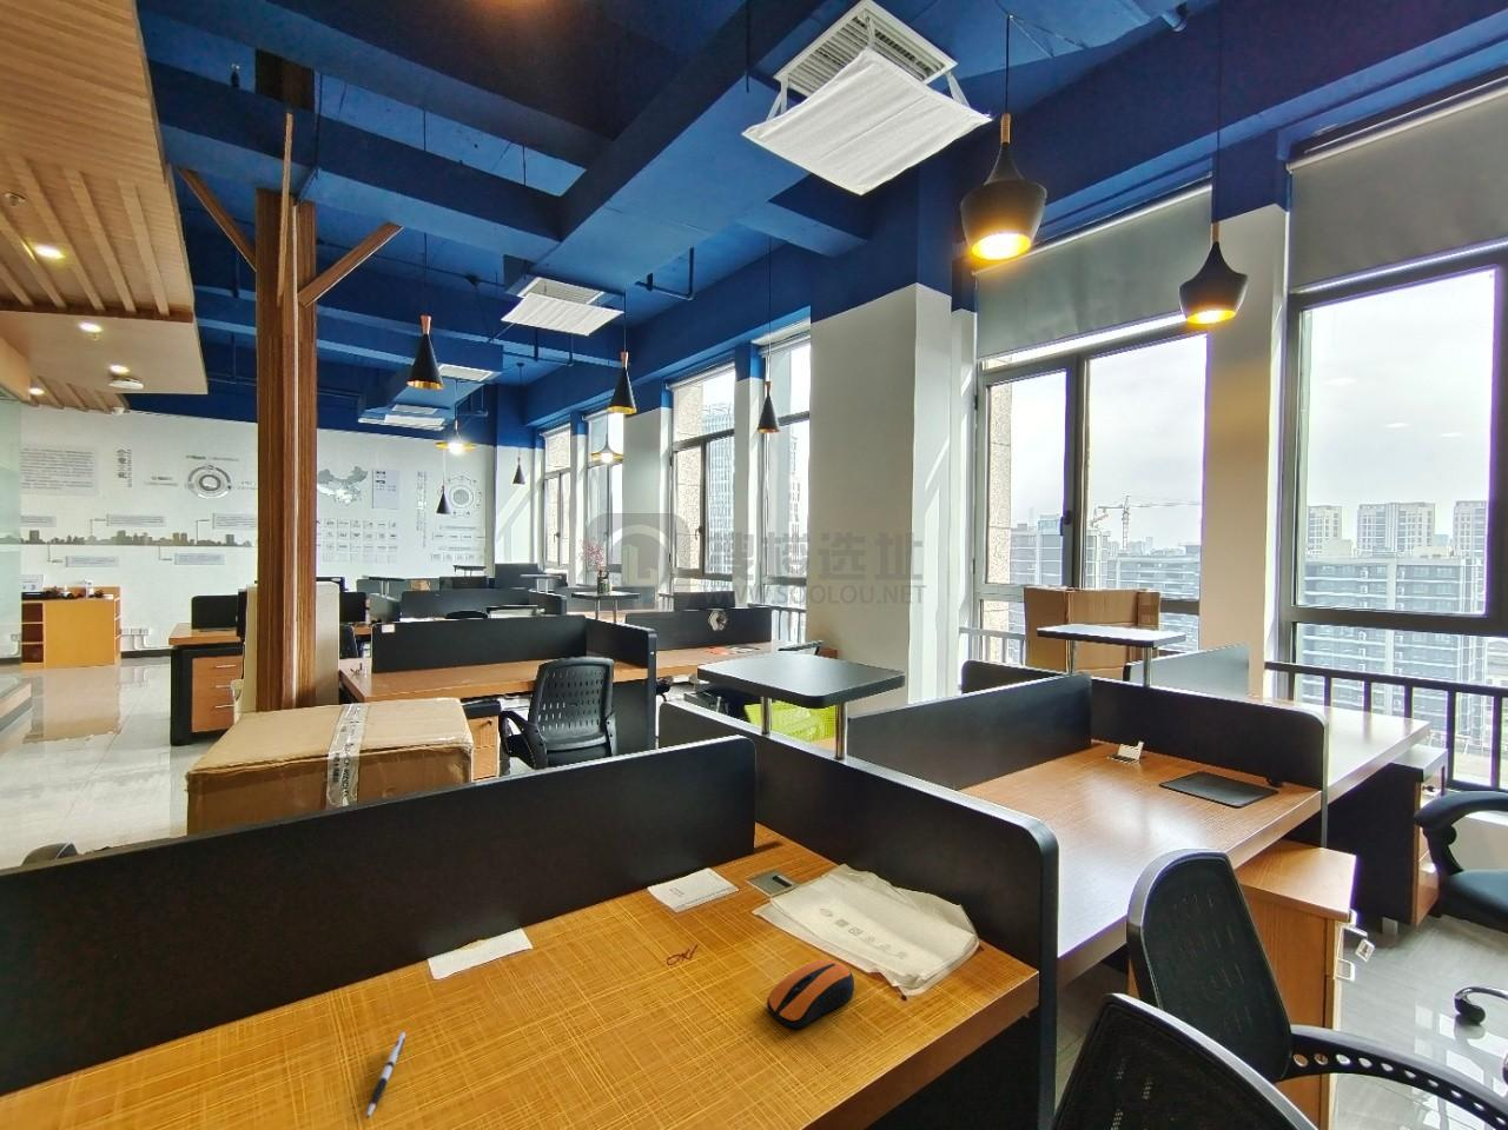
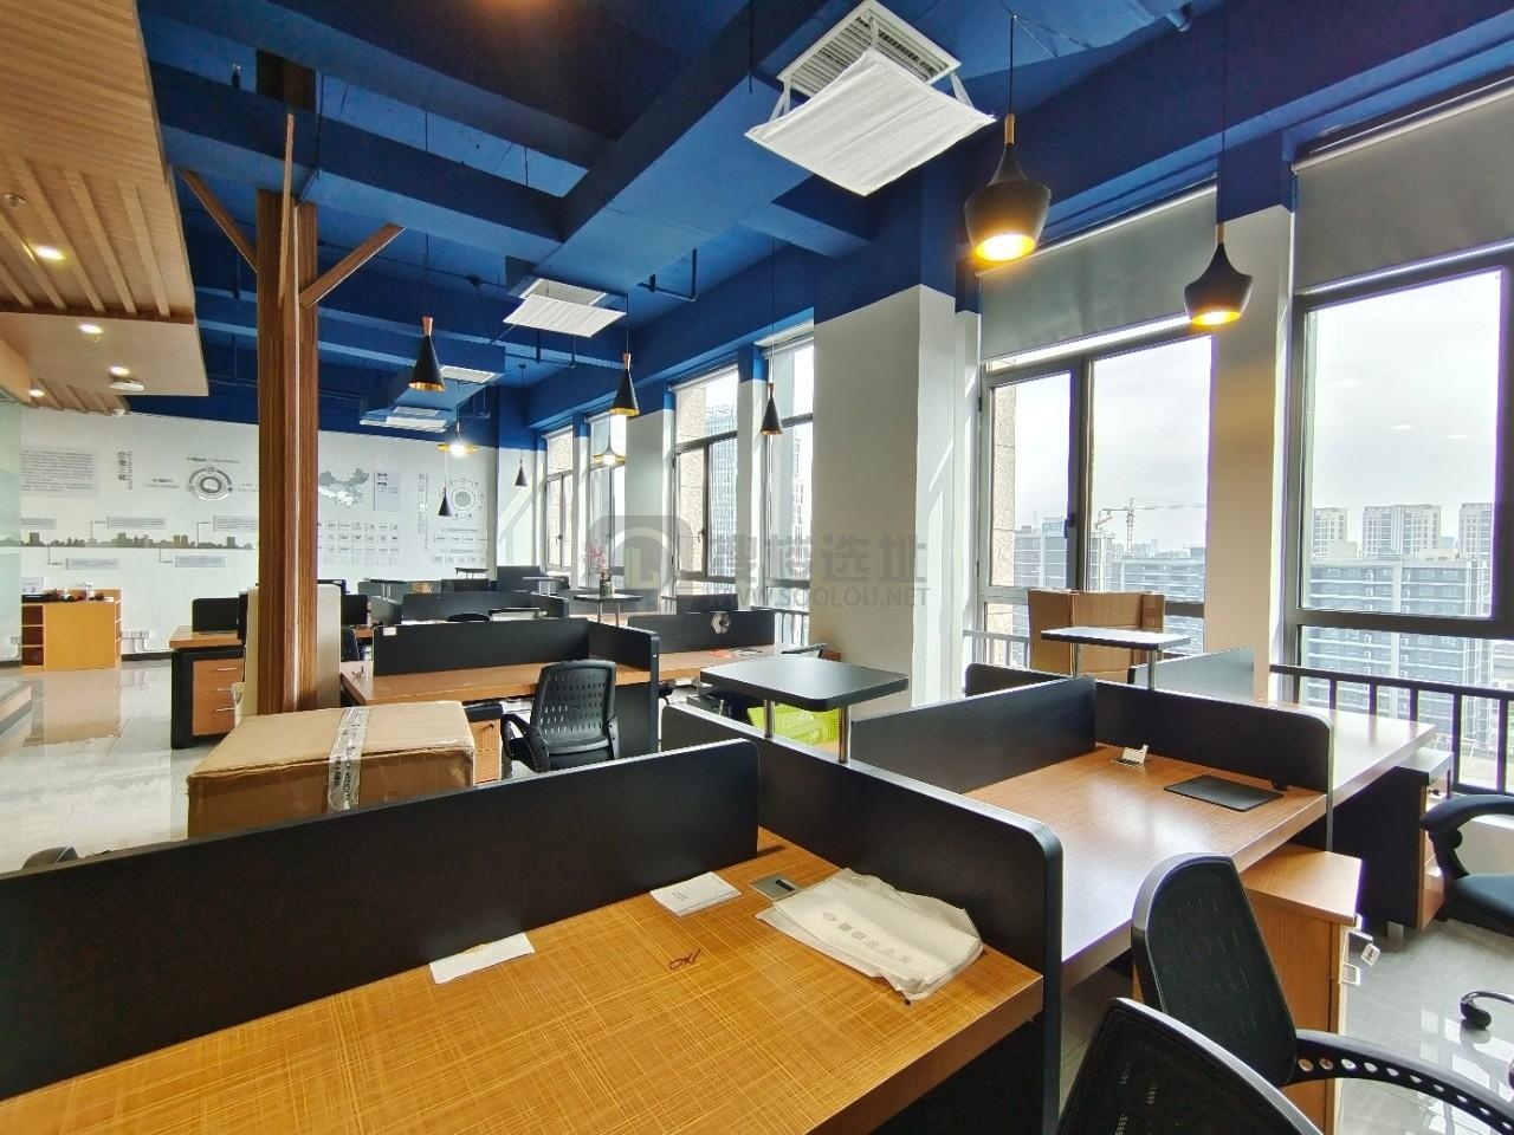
- pen [366,1031,406,1121]
- computer mouse [766,958,855,1029]
